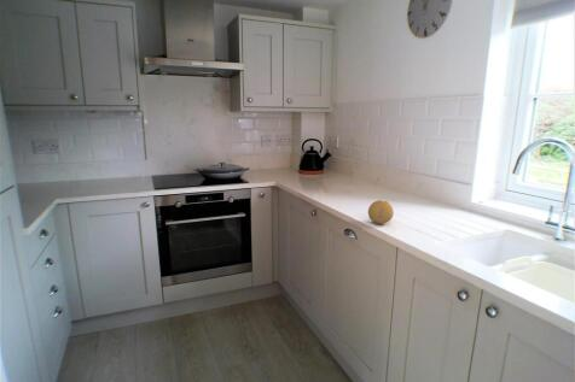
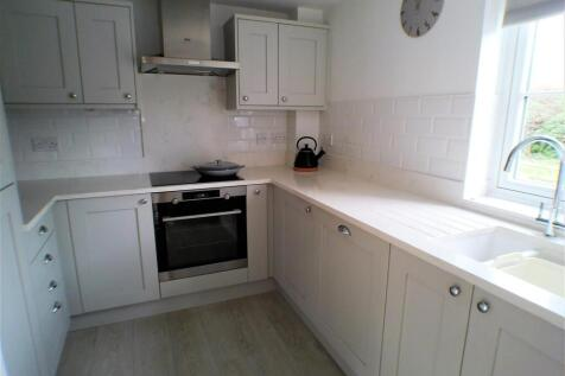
- fruit [367,199,395,225]
